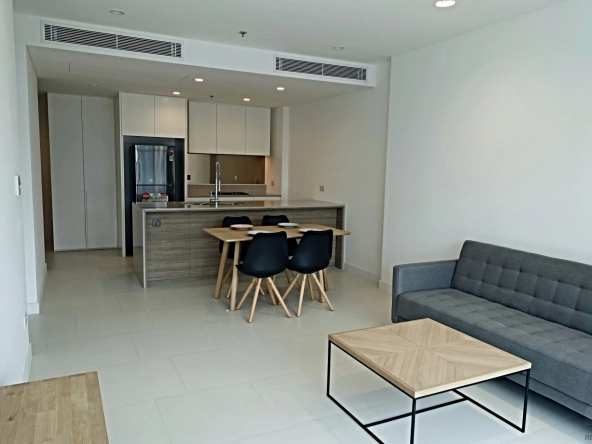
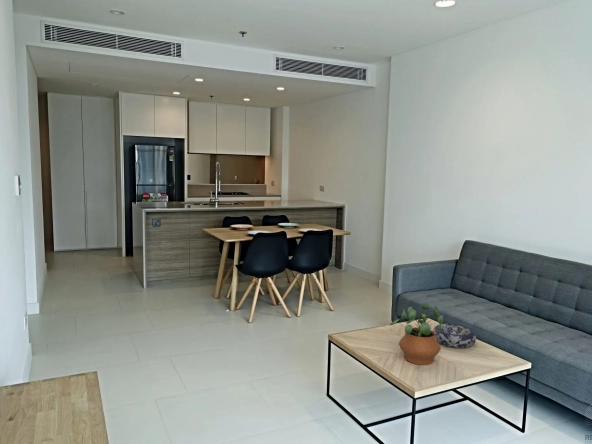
+ potted plant [389,302,444,366]
+ decorative bowl [432,323,477,349]
